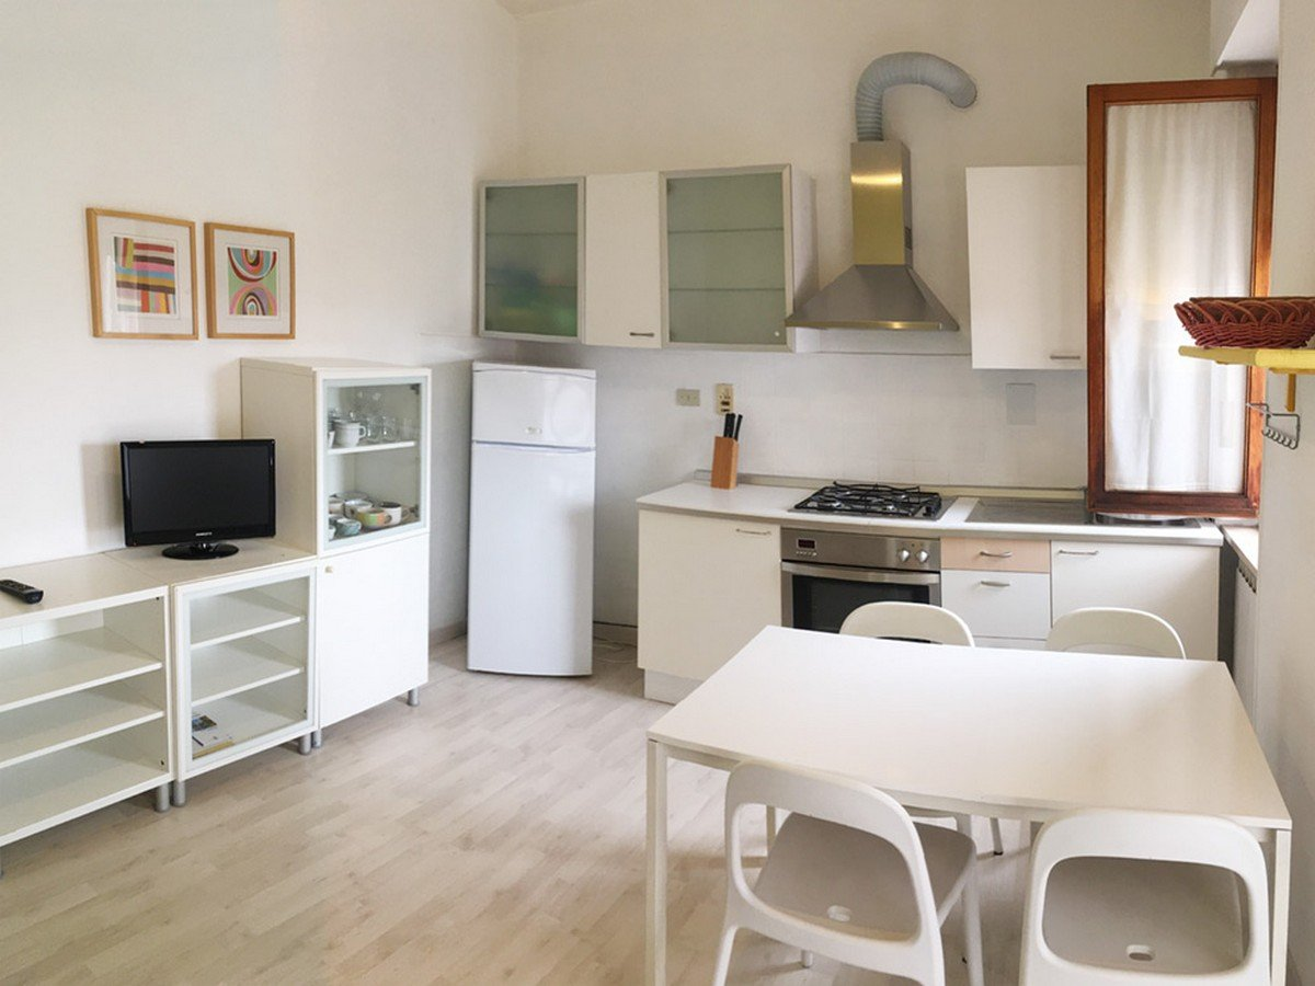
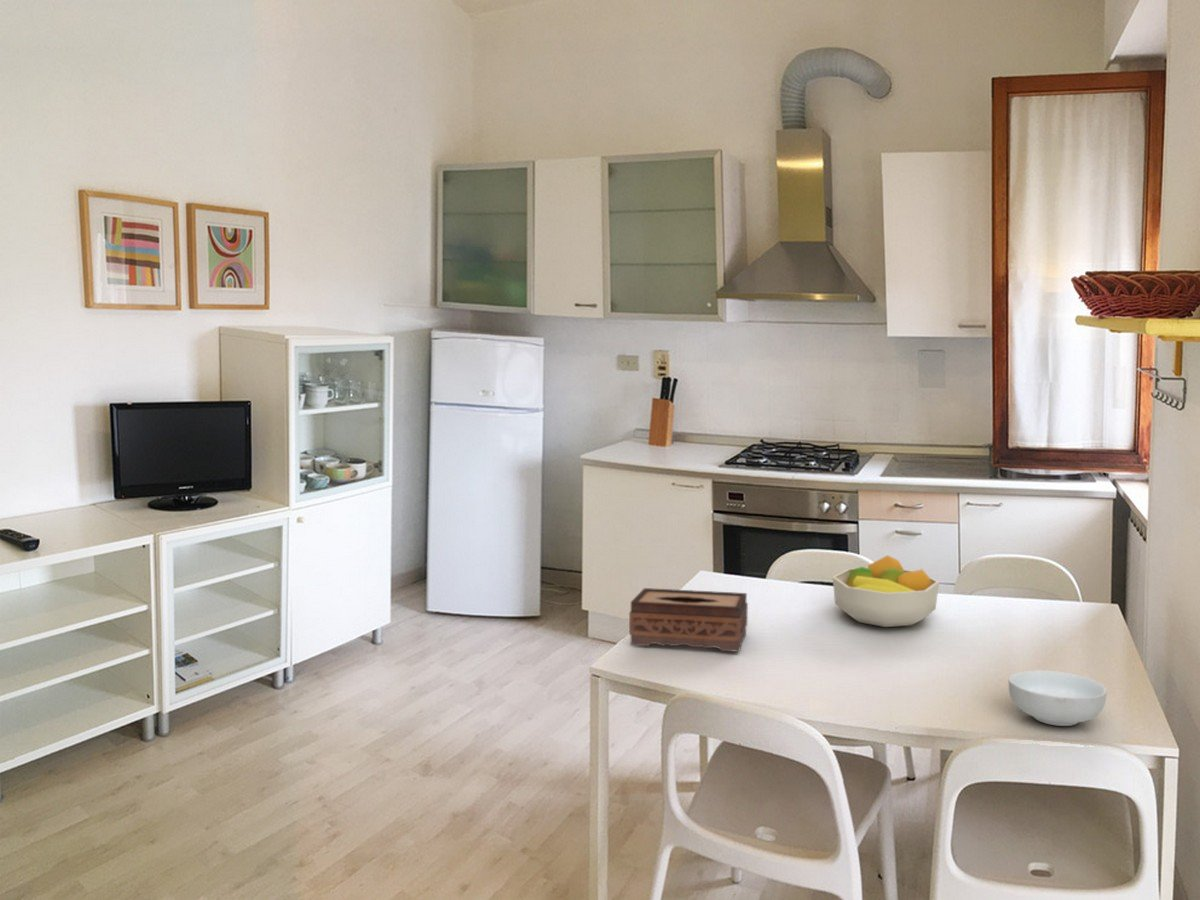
+ cereal bowl [1008,669,1108,727]
+ tissue box [628,587,749,653]
+ fruit bowl [831,554,940,628]
